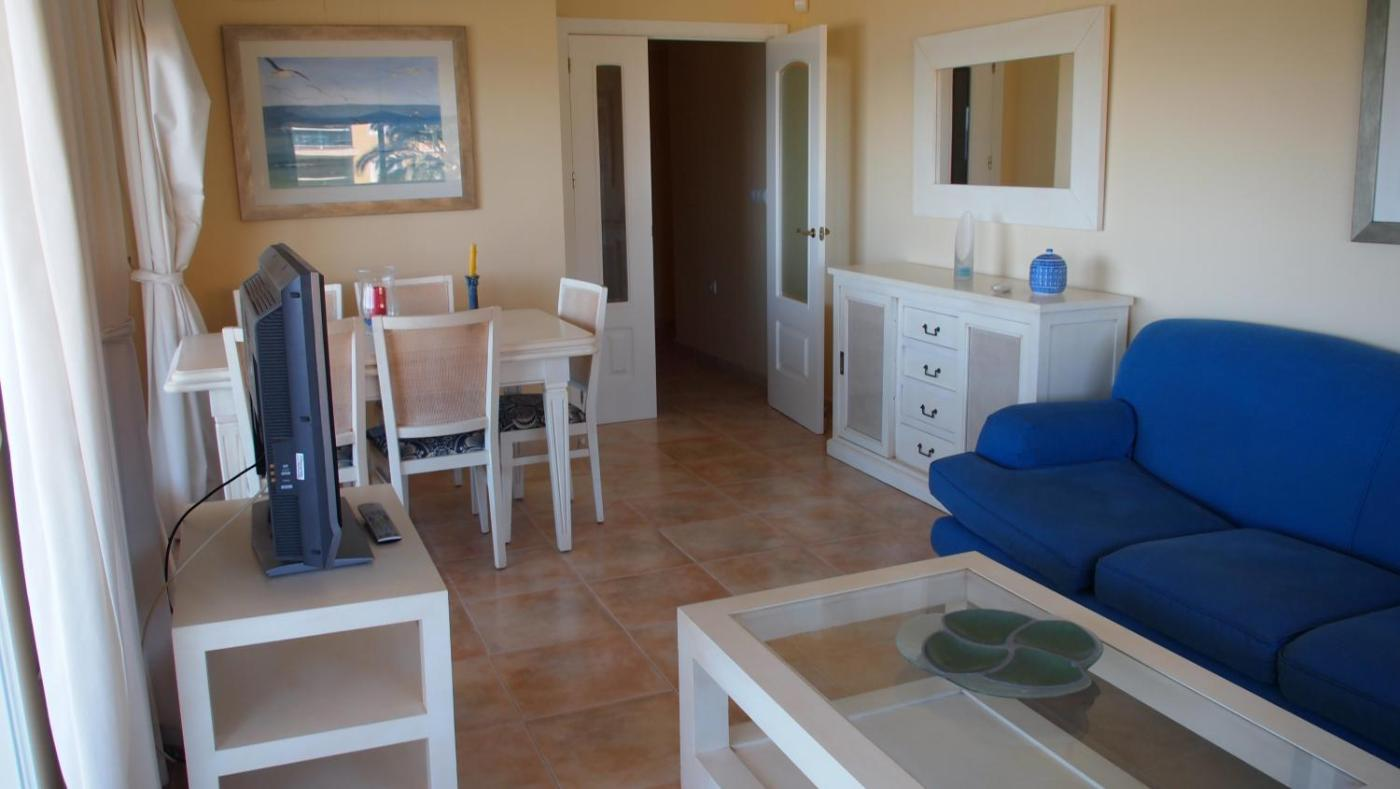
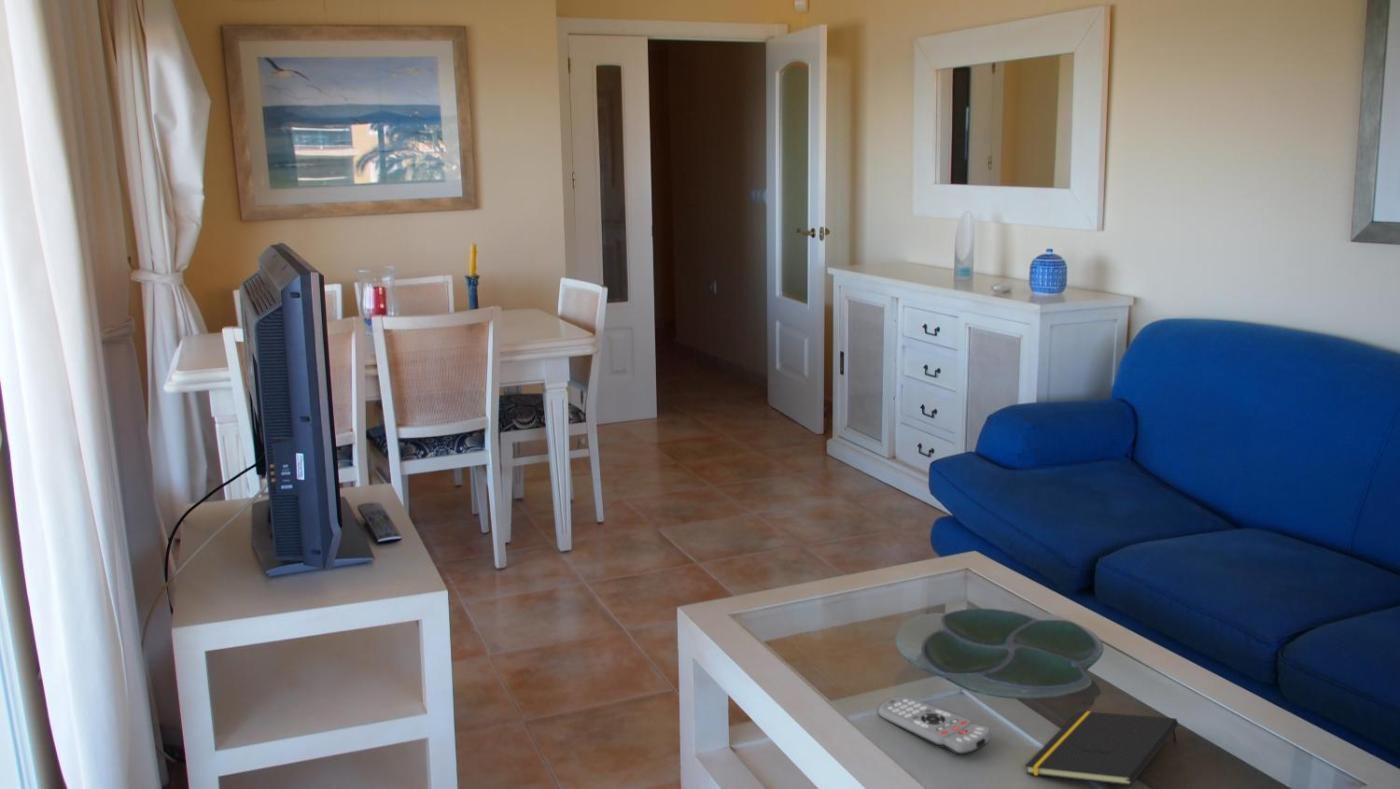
+ notepad [1024,710,1179,787]
+ remote control [878,696,993,756]
